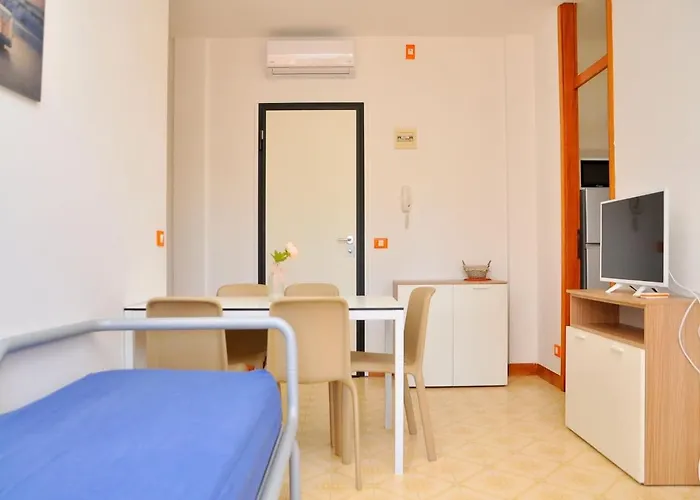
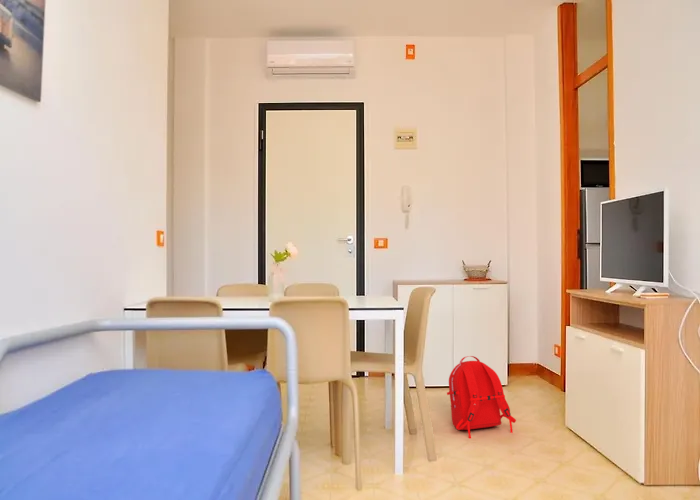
+ backpack [446,355,517,439]
